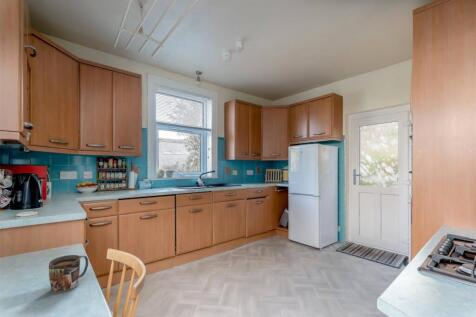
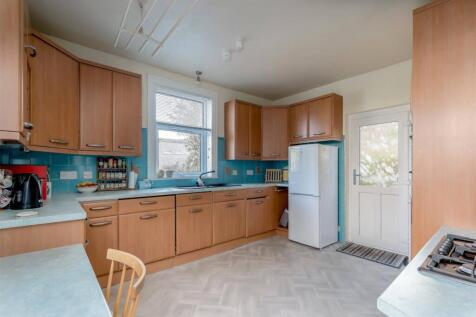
- mug [48,254,89,294]
